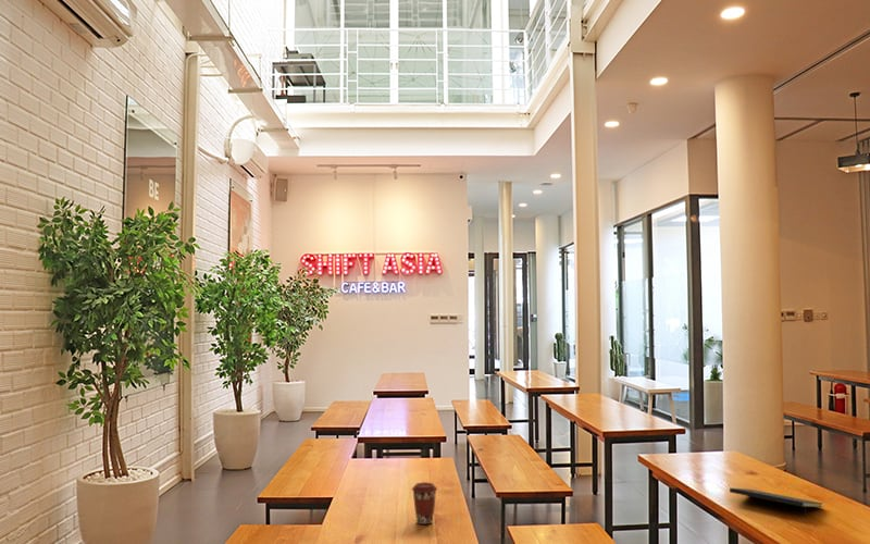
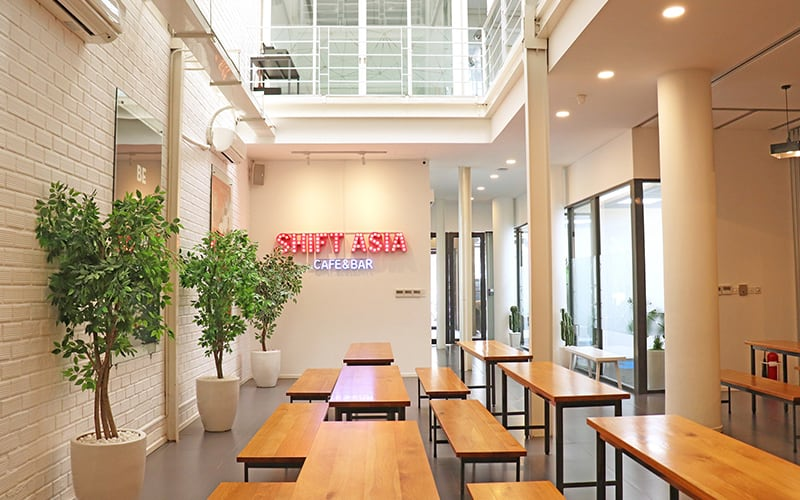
- coffee cup [411,481,438,526]
- notepad [729,487,824,518]
